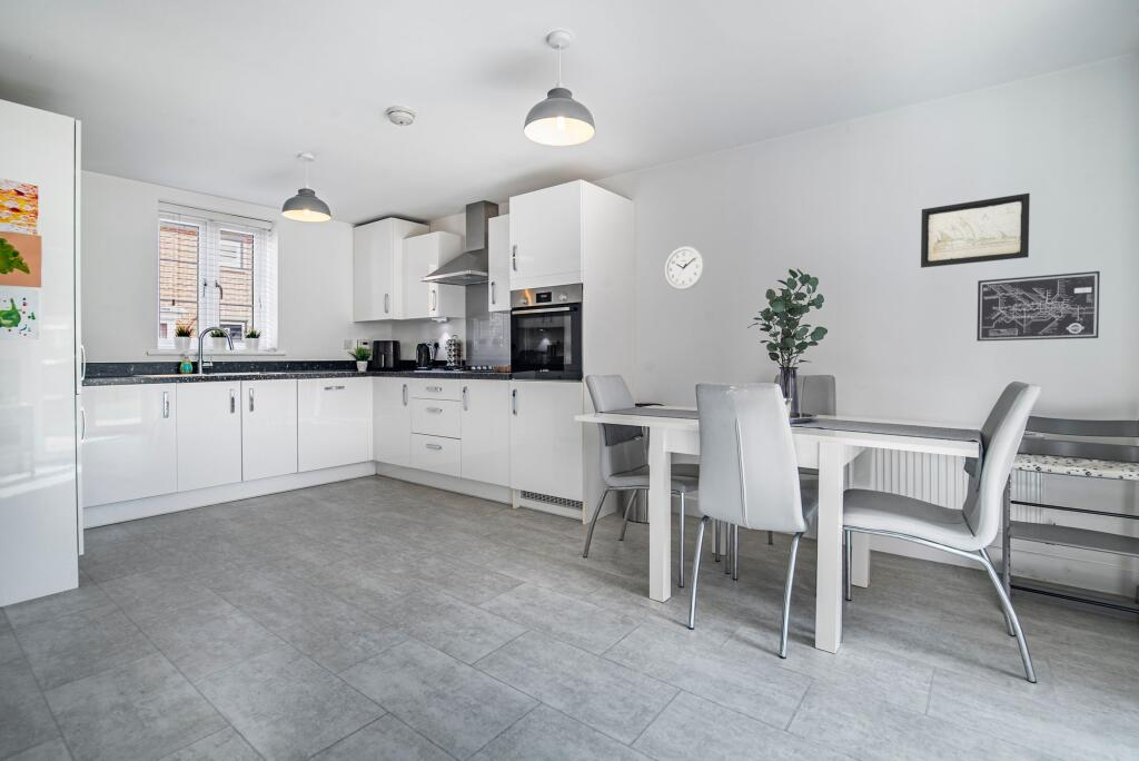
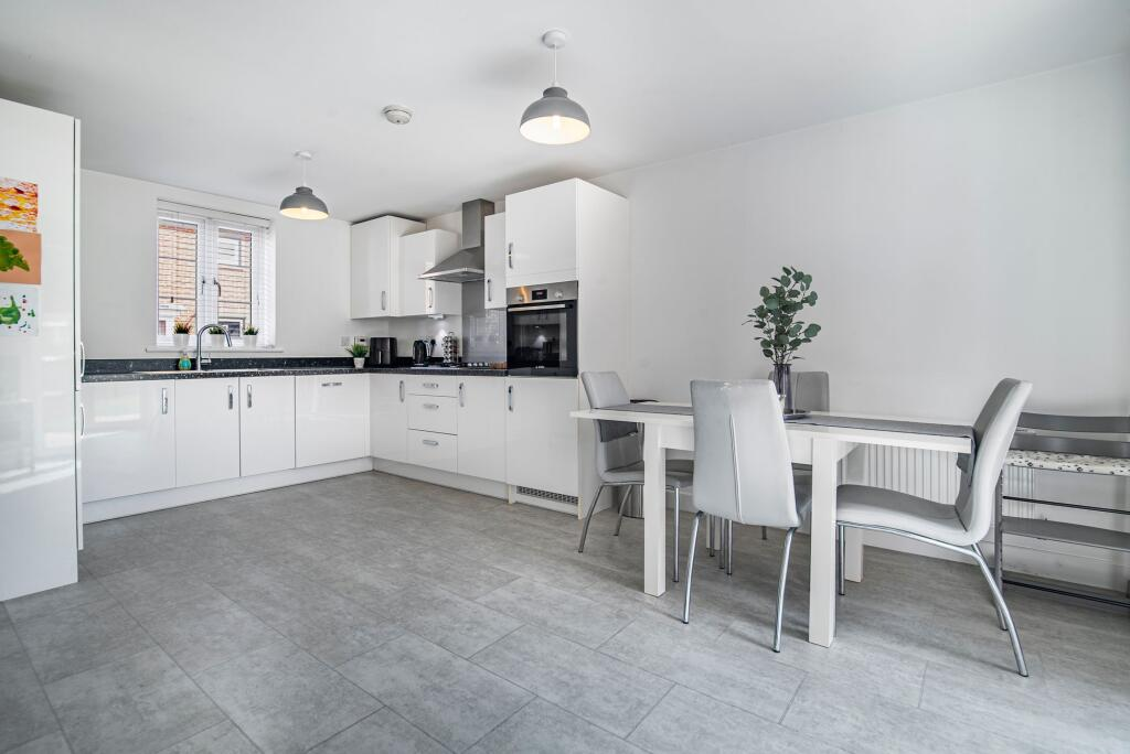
- wall art [920,192,1031,269]
- wall art [975,270,1101,343]
- wall clock [663,245,705,291]
